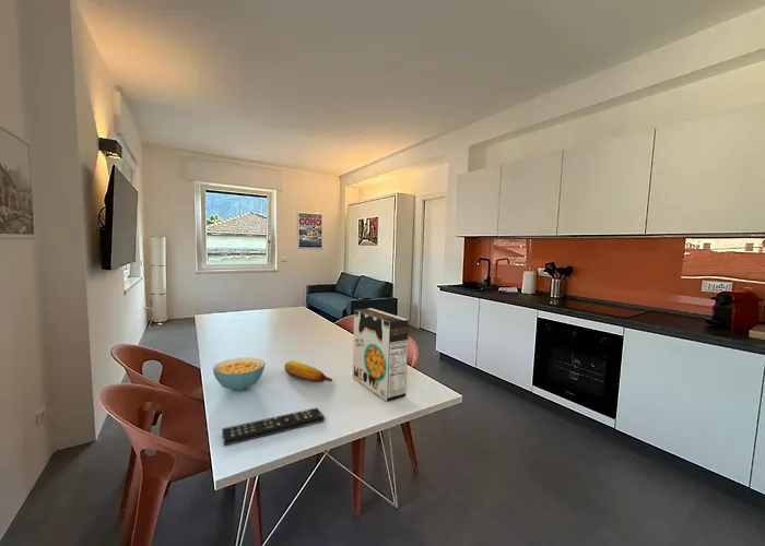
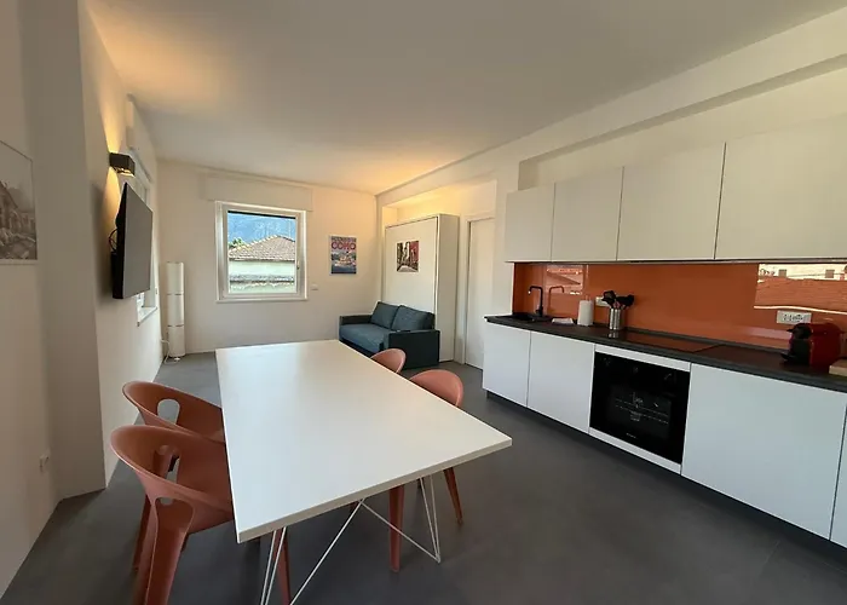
- cereal bowl [212,356,267,392]
- remote control [221,406,326,447]
- fruit [283,360,333,383]
- cereal box [352,307,410,402]
